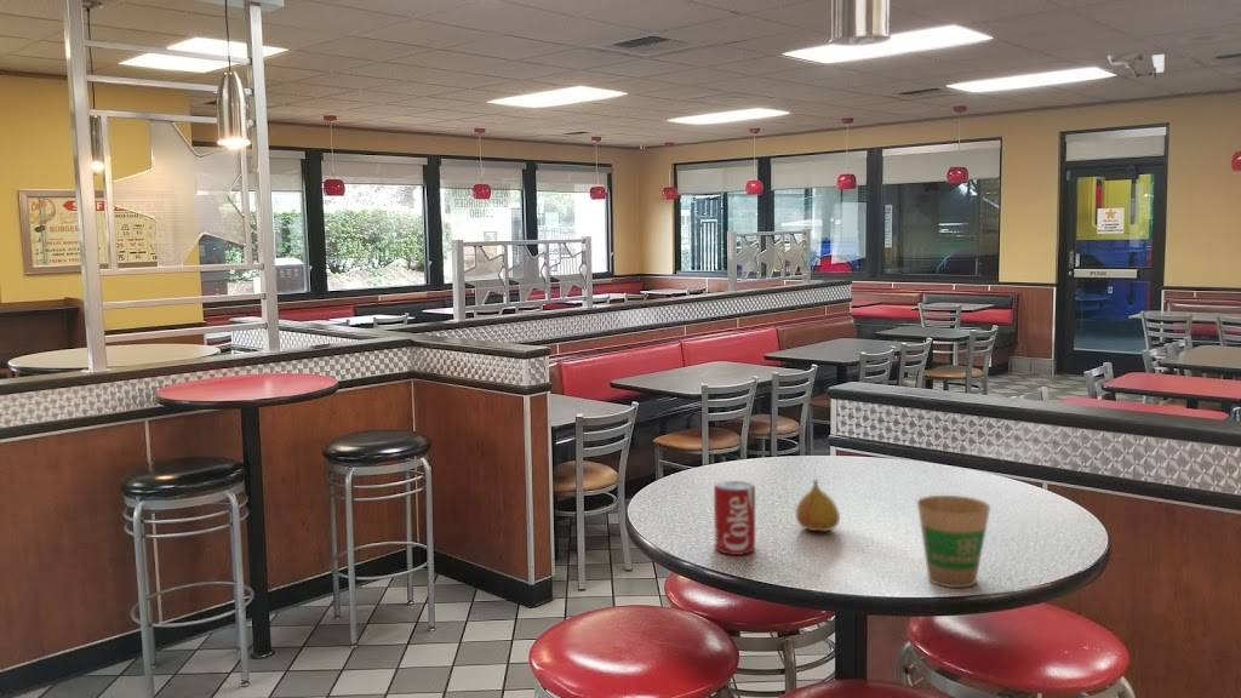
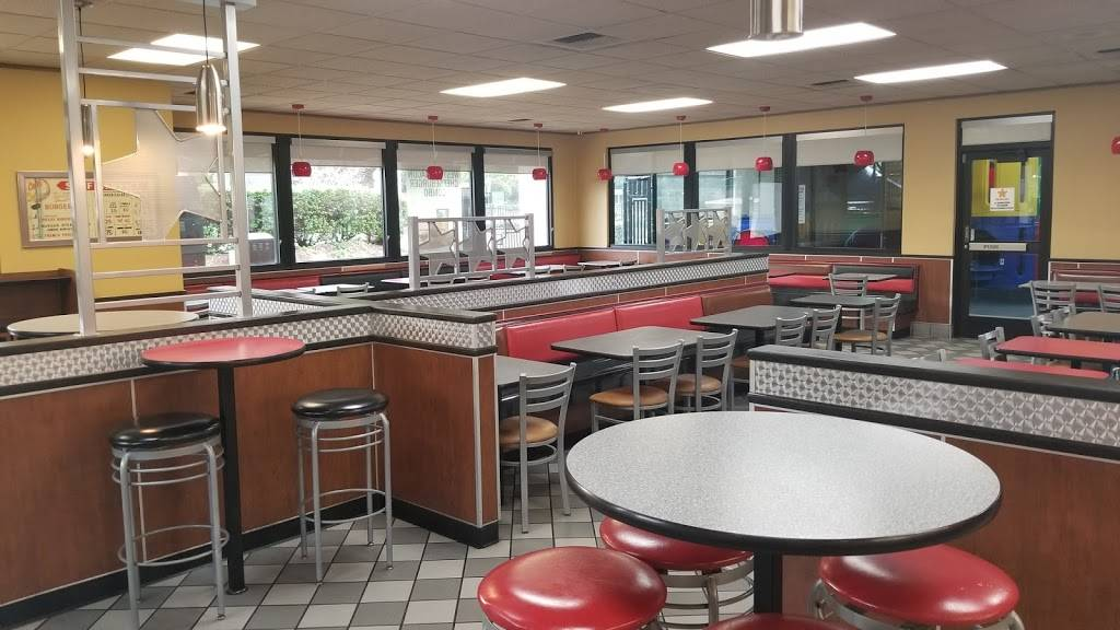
- fruit [795,479,841,533]
- paper cup [916,494,991,589]
- security camera [1106,51,1166,81]
- beverage can [713,480,756,556]
